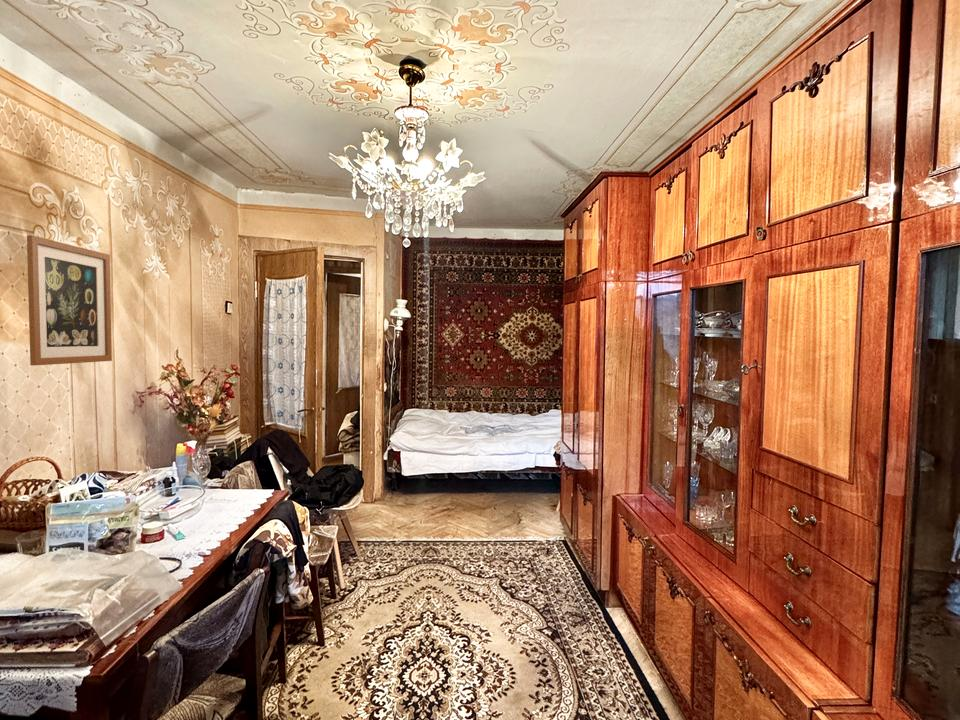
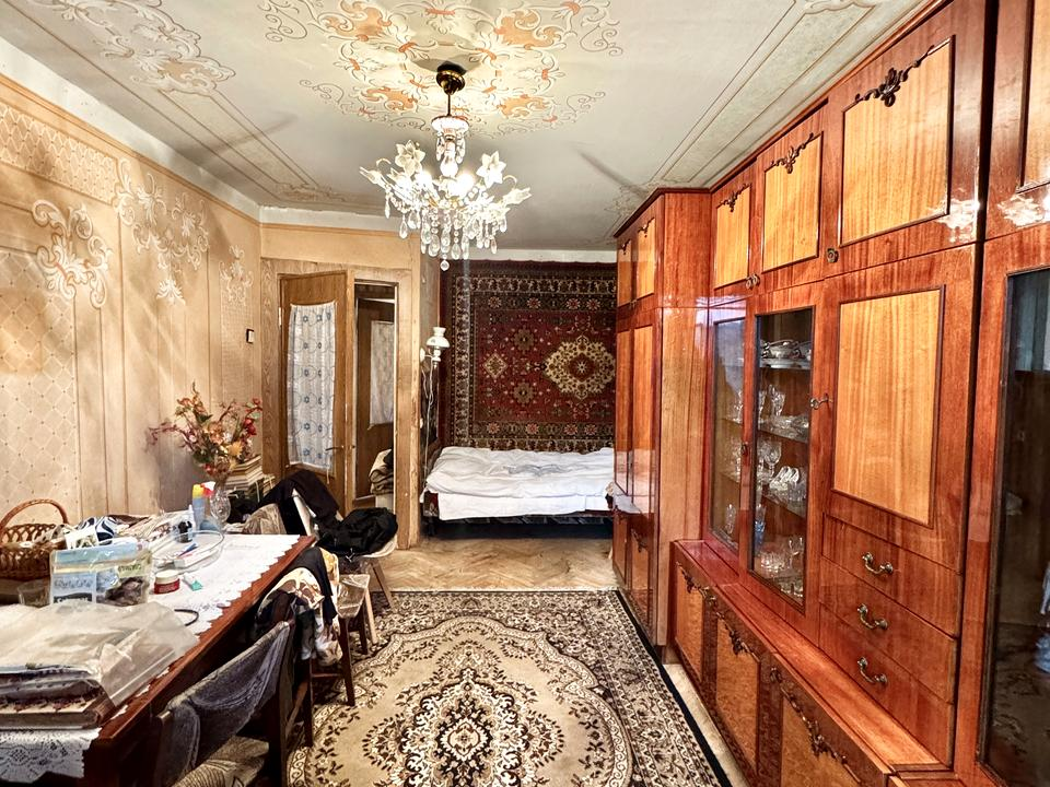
- wall art [26,234,113,366]
